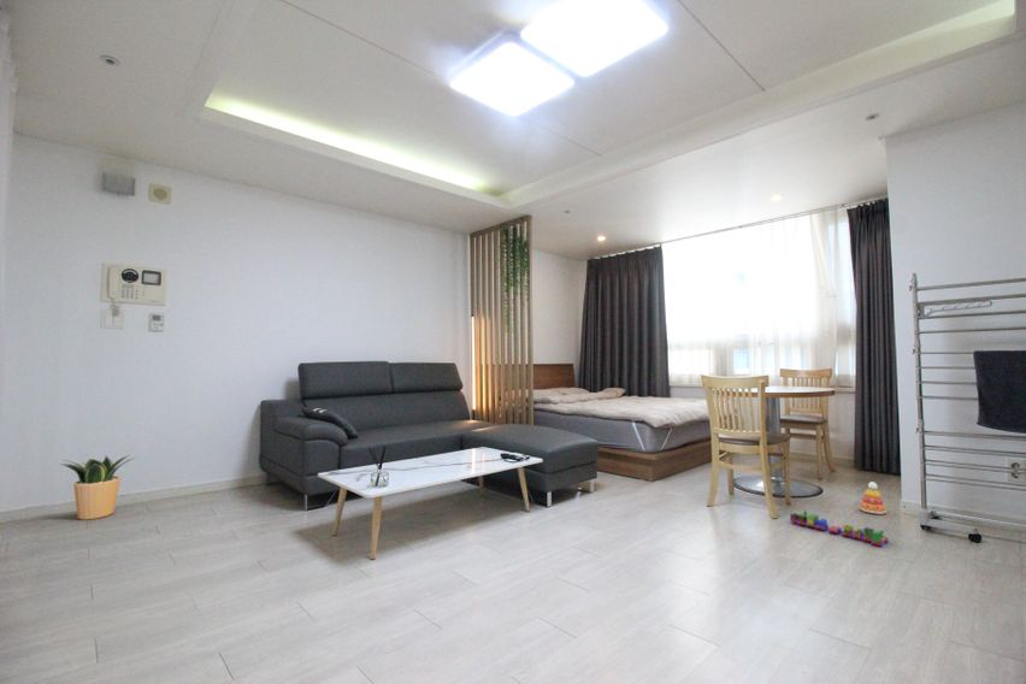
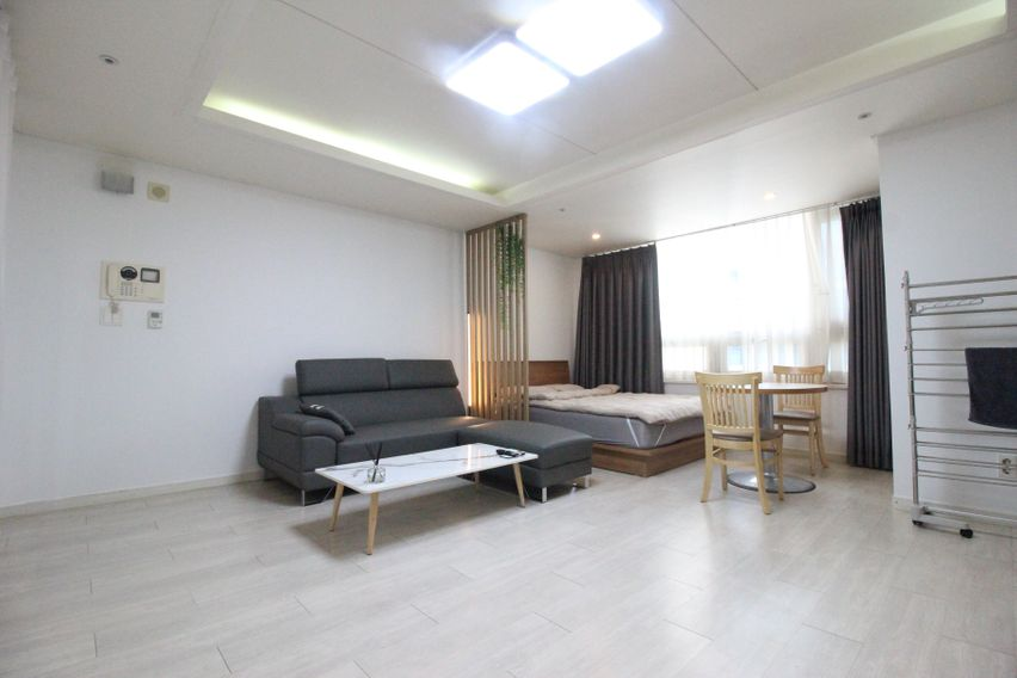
- potted plant [58,454,136,521]
- toy train [789,509,890,548]
- stacking toy [857,480,888,515]
